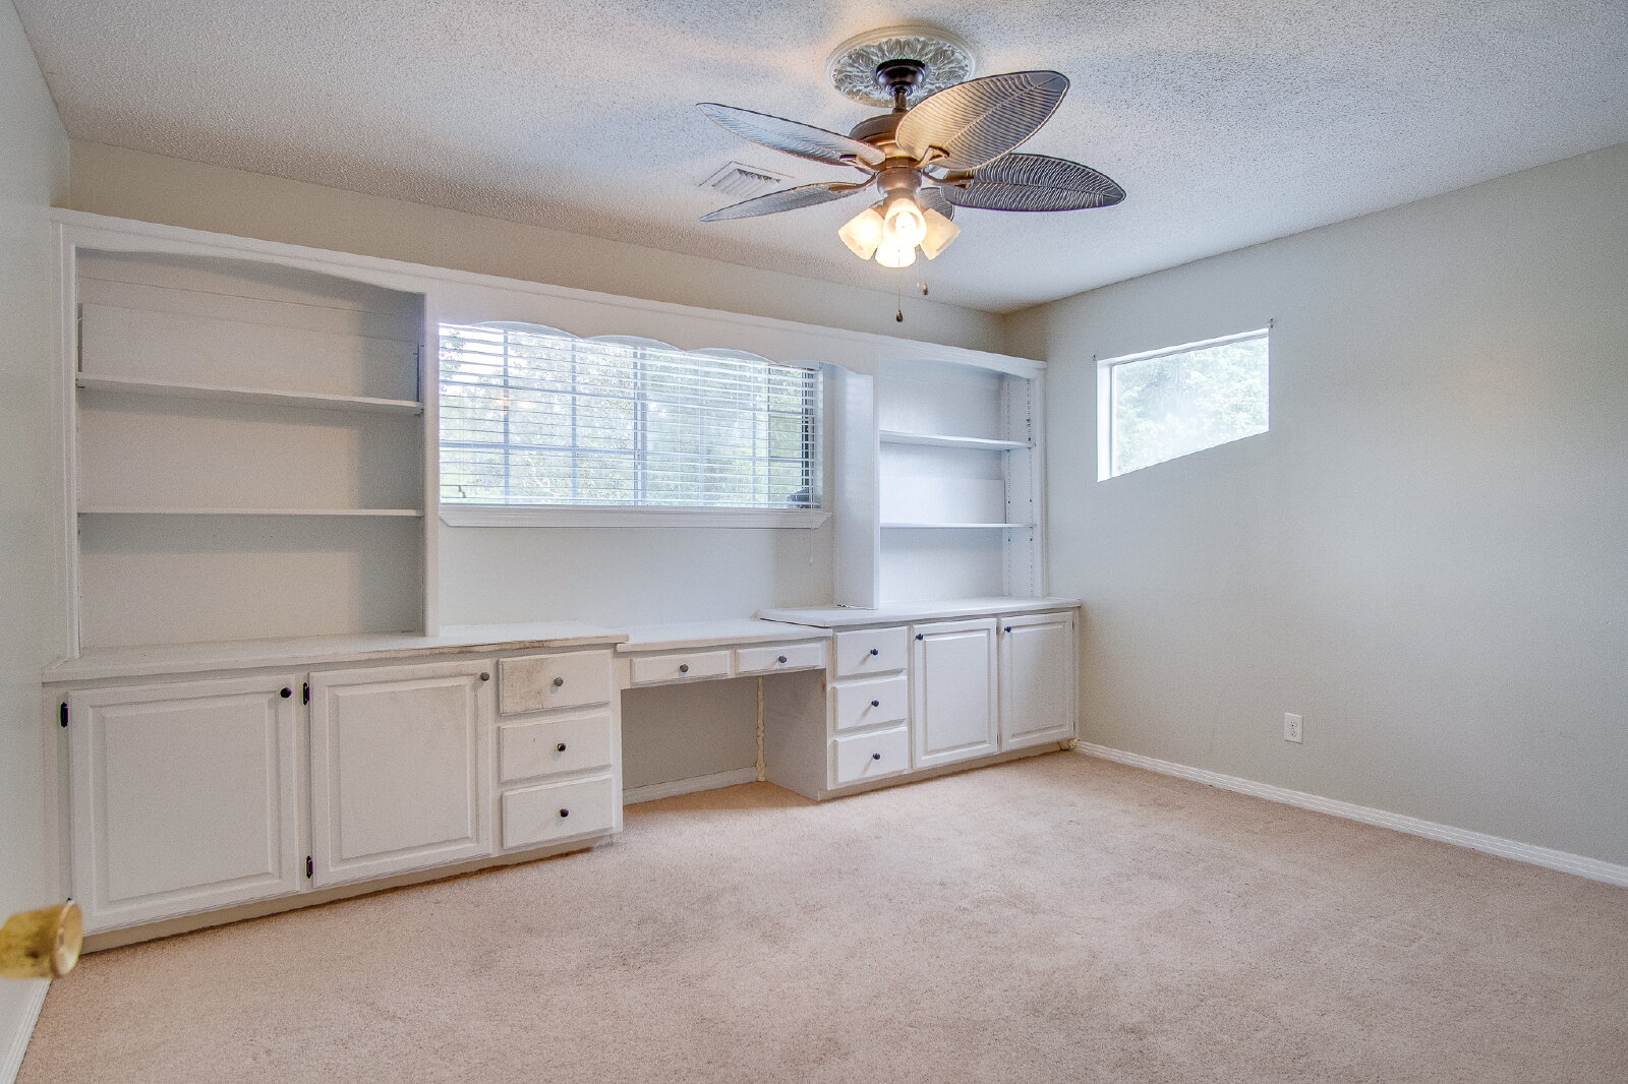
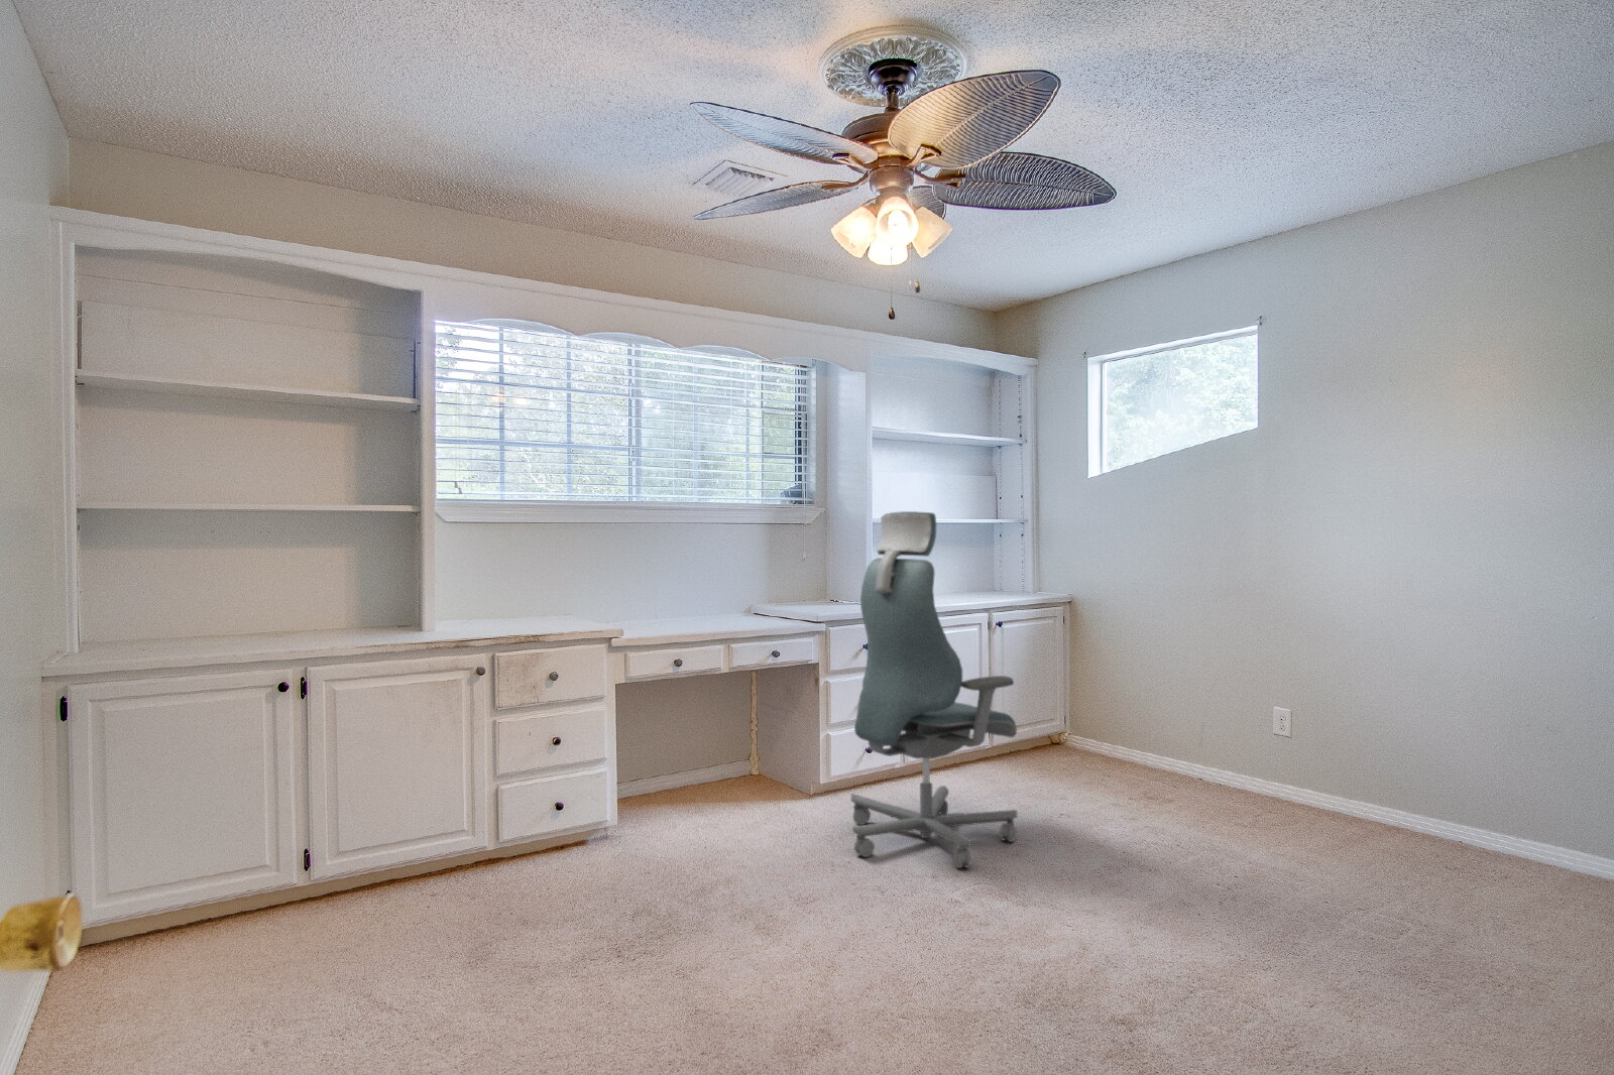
+ office chair [850,510,1019,870]
